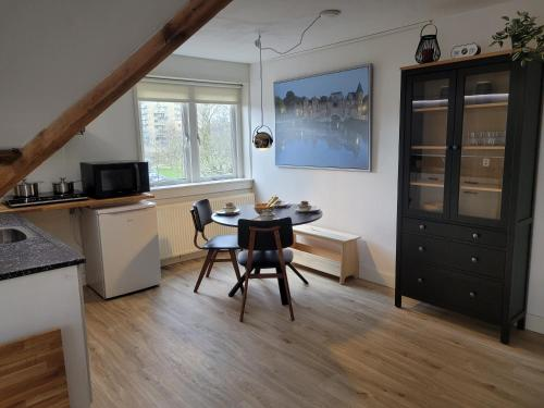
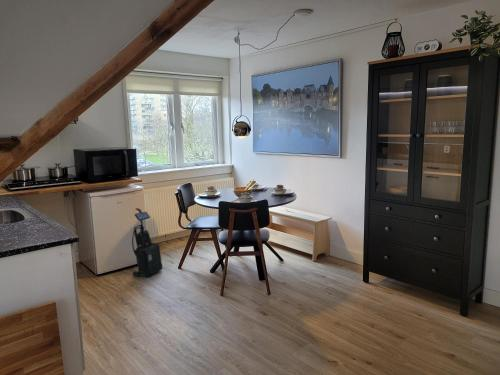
+ vacuum cleaner [131,207,163,278]
